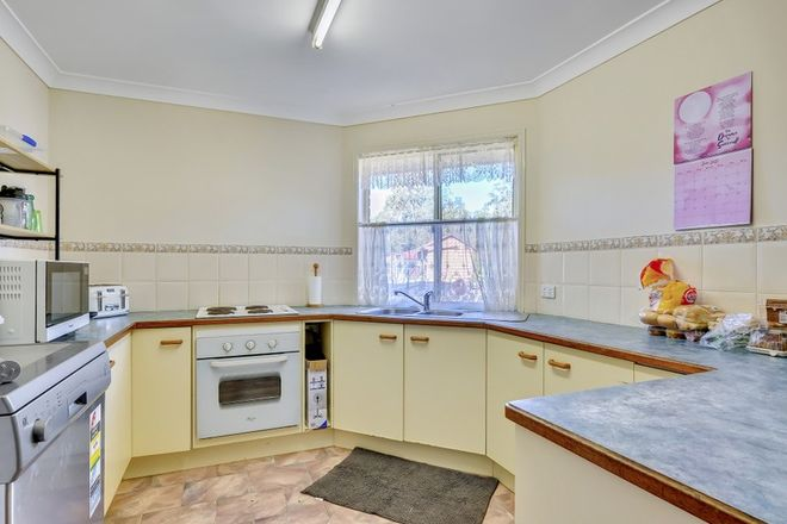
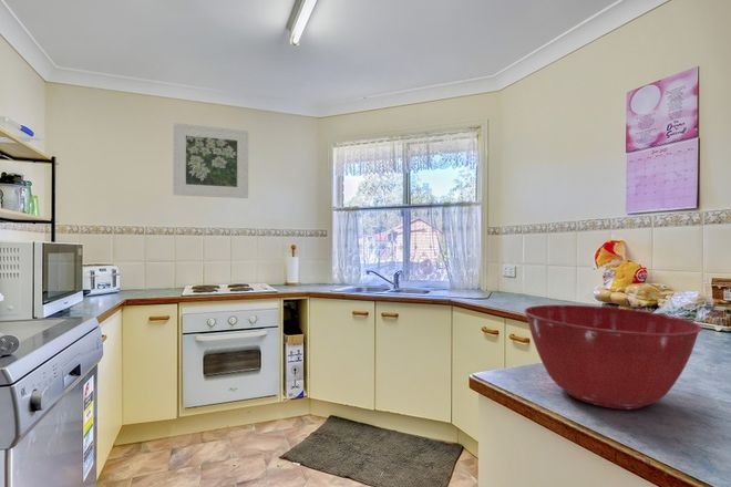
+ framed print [172,122,249,199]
+ mixing bowl [524,304,703,411]
